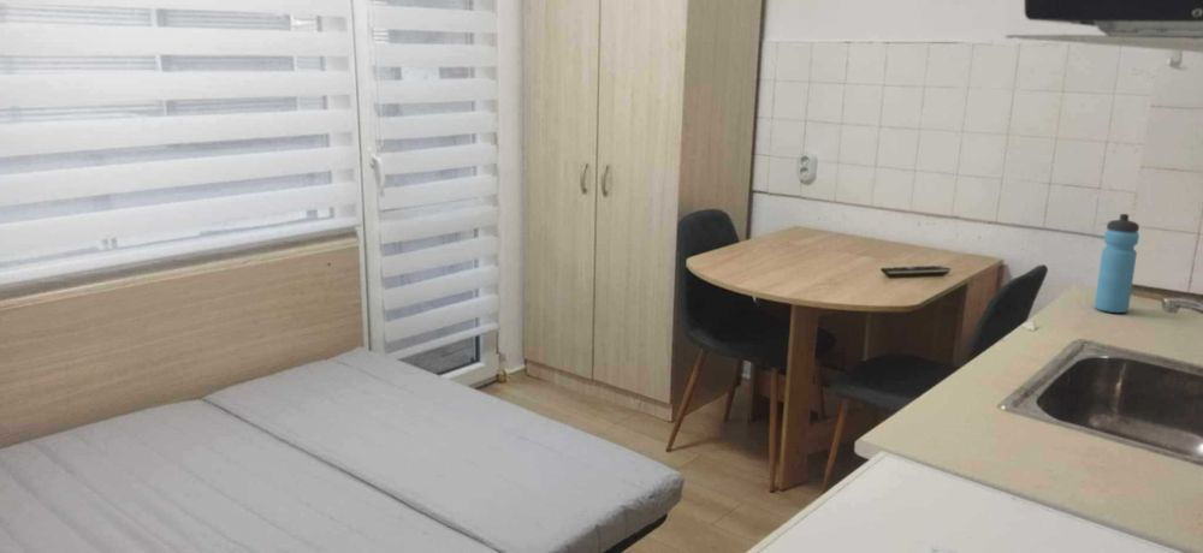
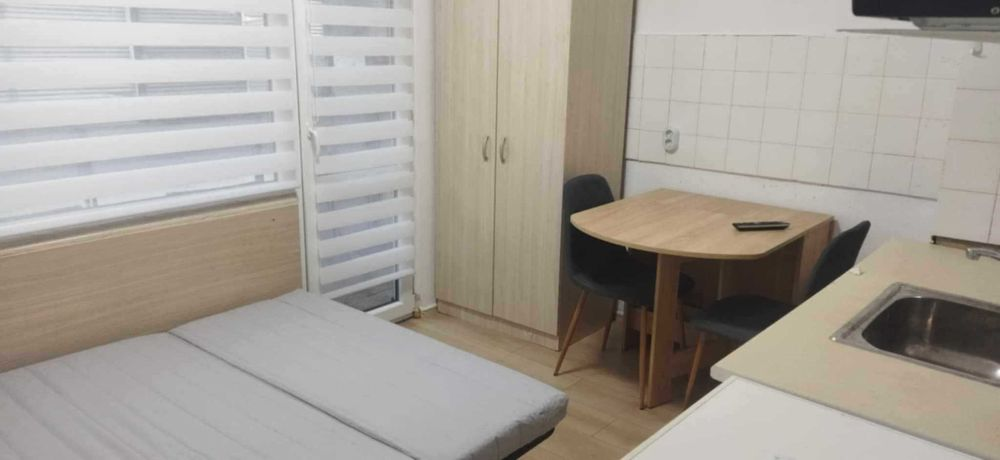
- water bottle [1094,213,1140,314]
